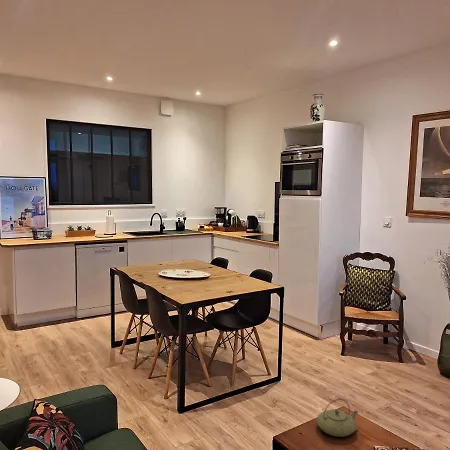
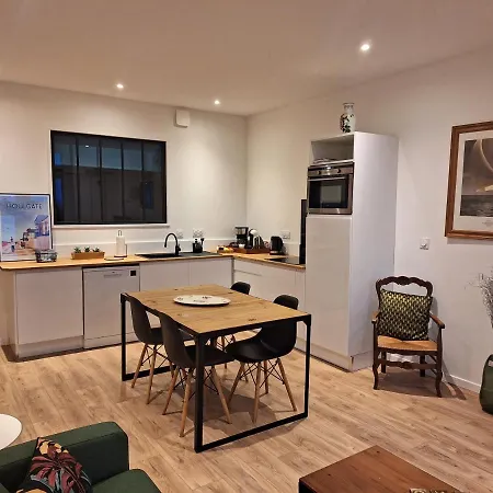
- teapot [315,398,359,438]
